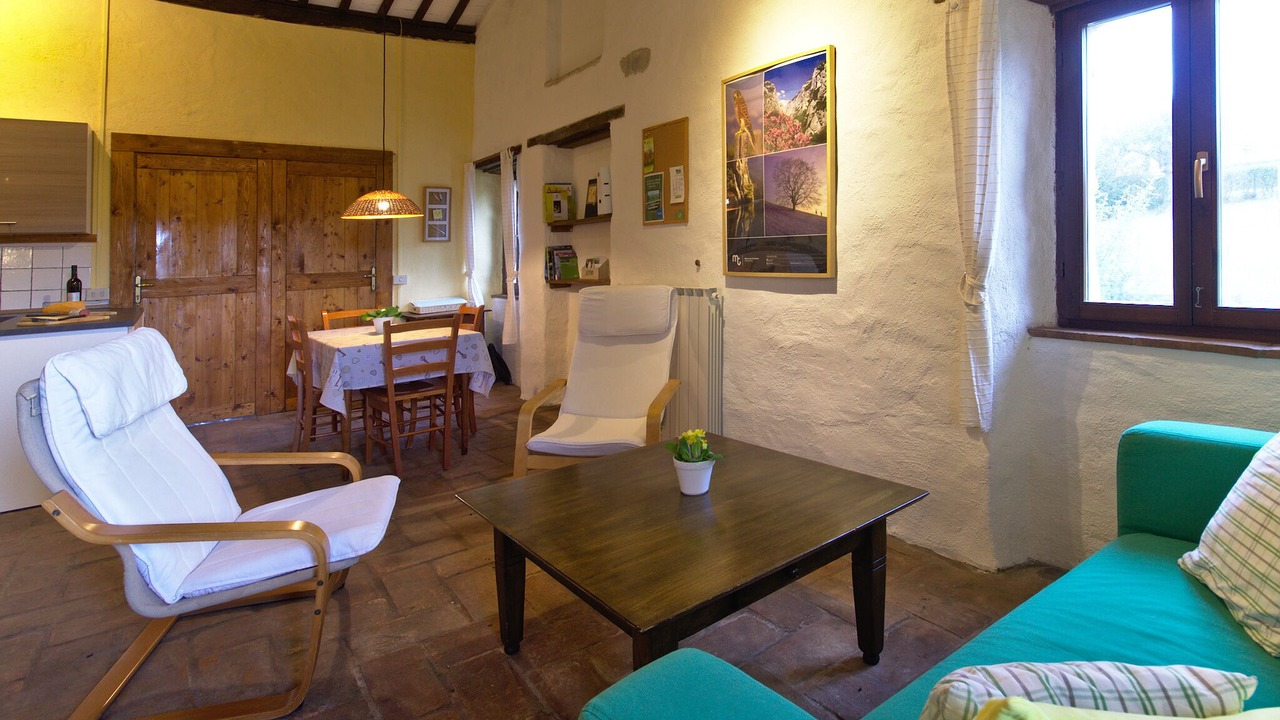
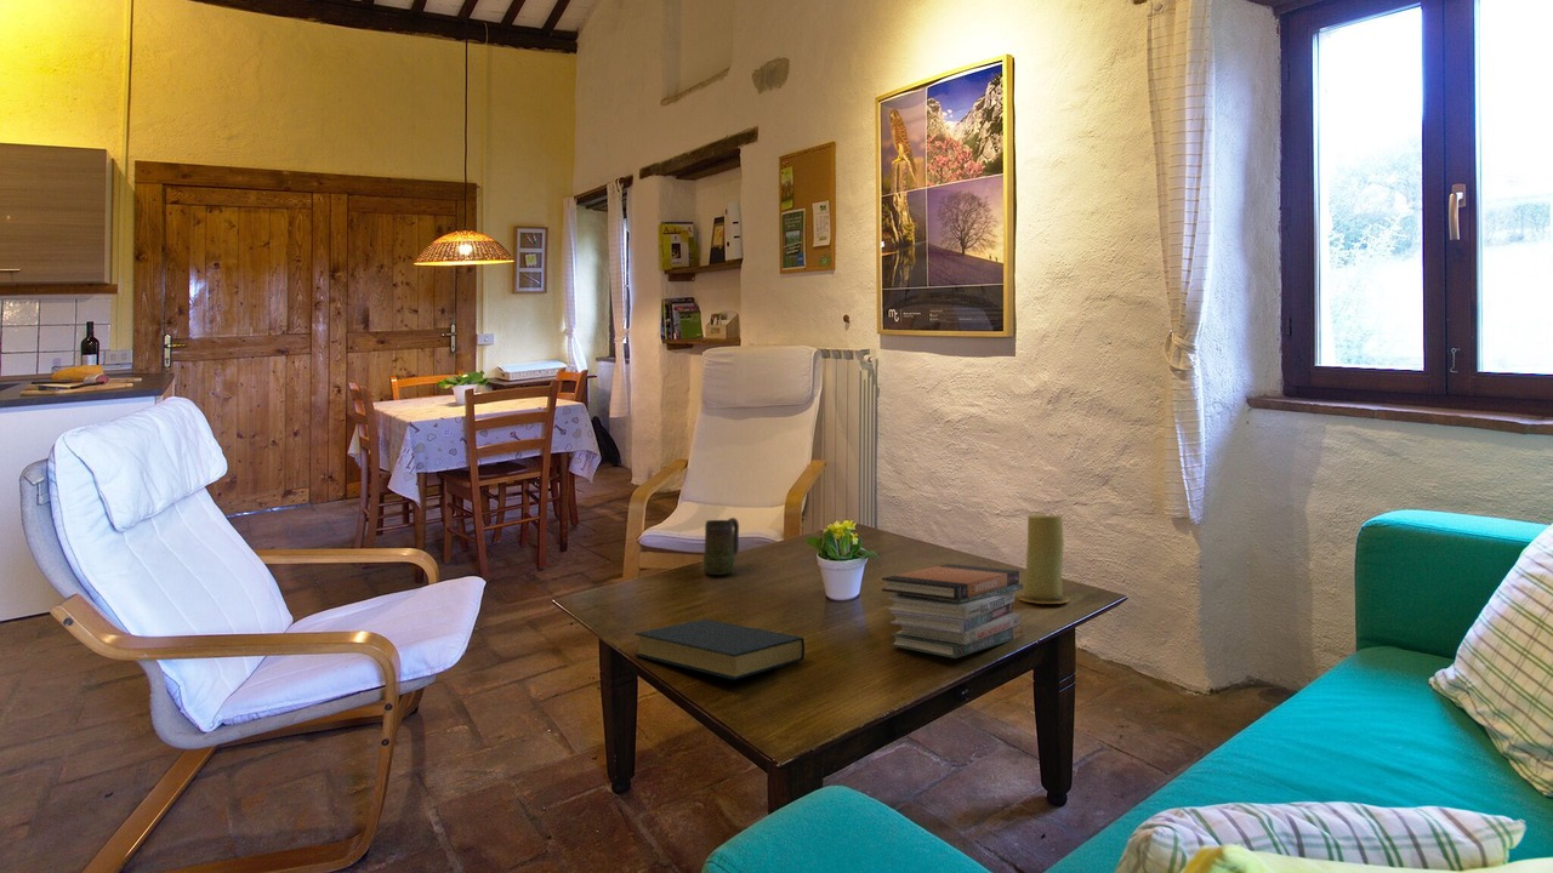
+ hardback book [633,618,806,681]
+ book stack [881,563,1024,660]
+ candle [1018,513,1071,605]
+ mug [702,517,740,576]
